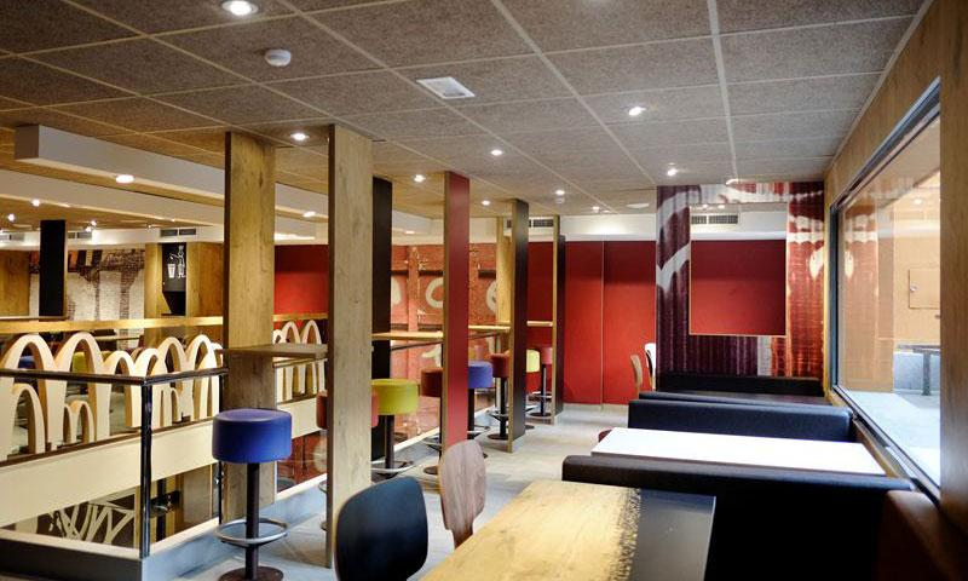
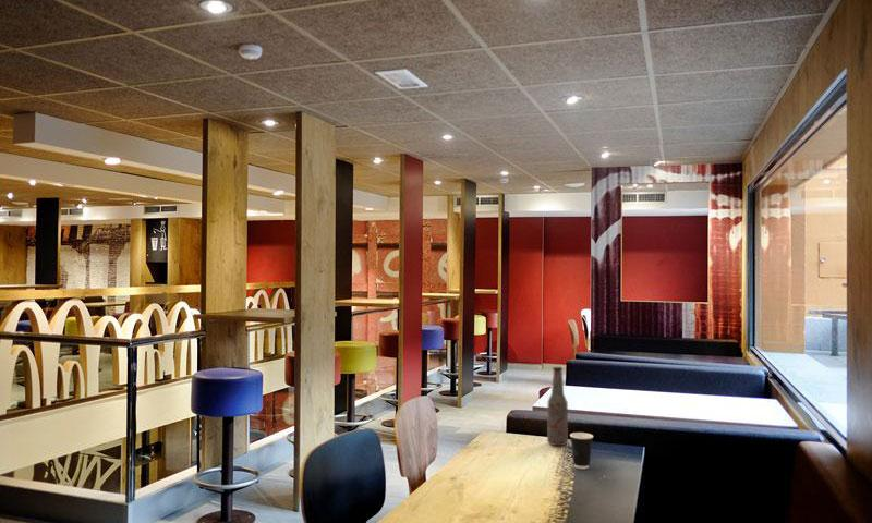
+ dixie cup [569,431,594,470]
+ bottle [546,366,569,447]
